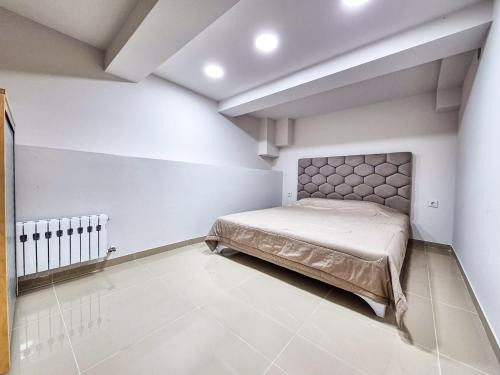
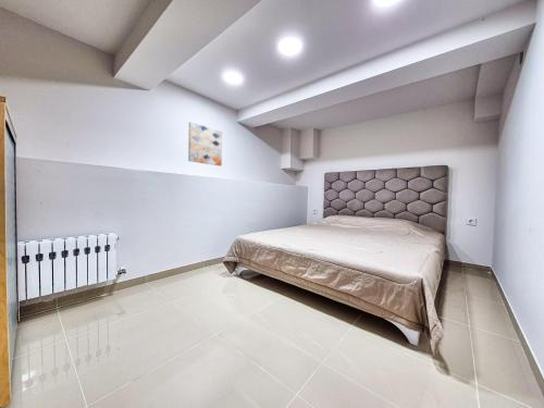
+ wall art [187,121,223,166]
